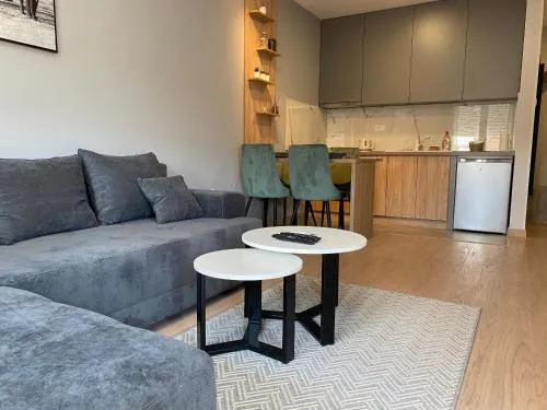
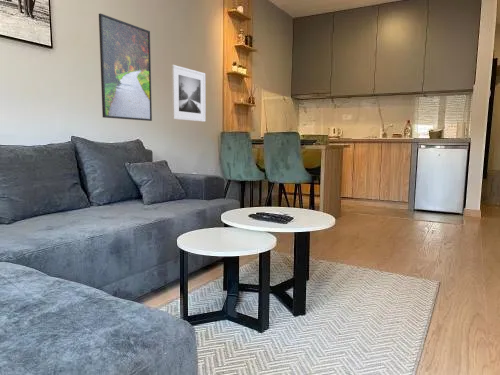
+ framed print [171,64,207,123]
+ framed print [98,13,153,122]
